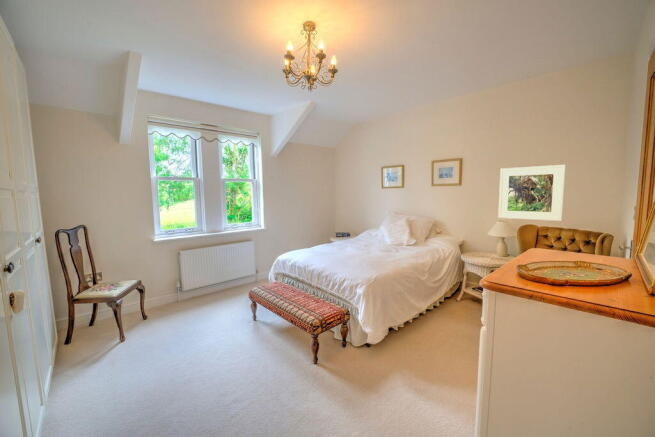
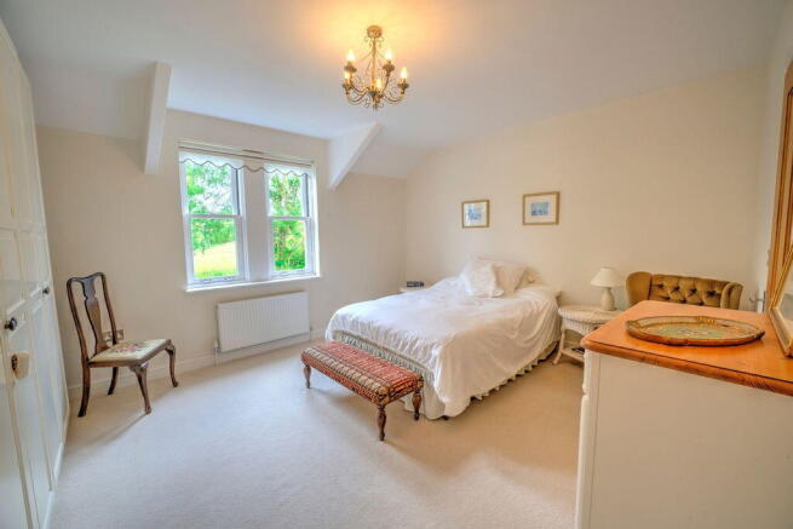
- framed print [497,164,566,222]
